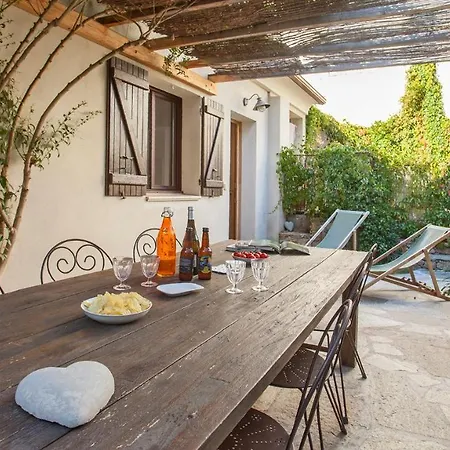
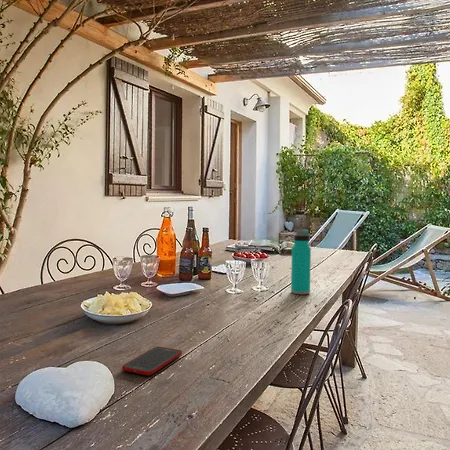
+ water bottle [290,229,312,295]
+ cell phone [121,346,183,376]
